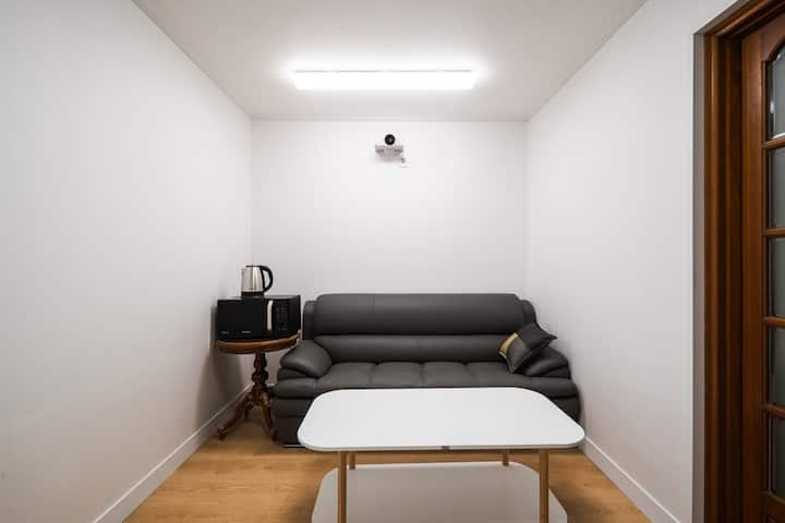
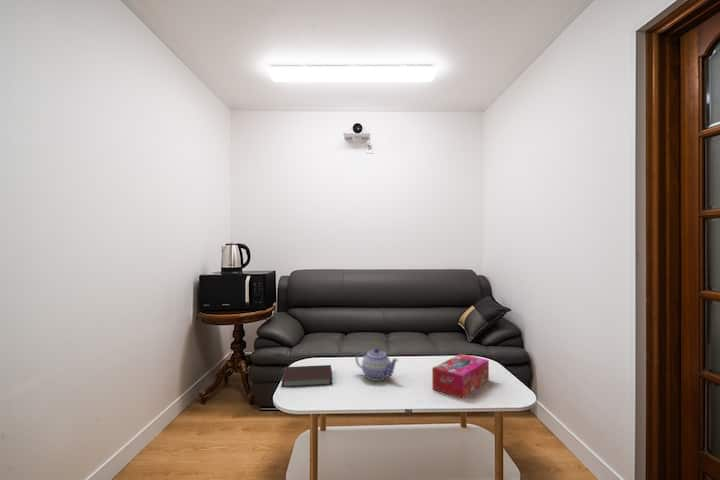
+ teapot [355,347,399,382]
+ tissue box [431,353,490,399]
+ notebook [280,364,333,388]
